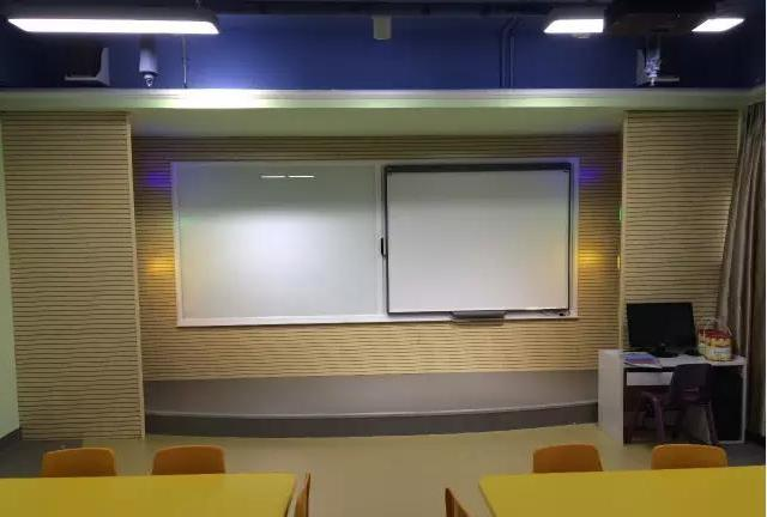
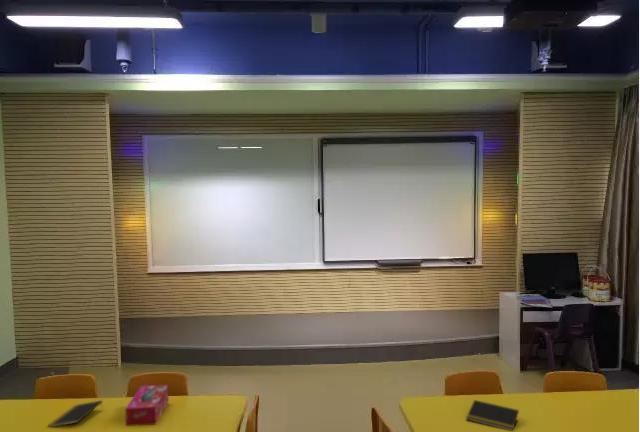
+ tissue box [124,383,170,427]
+ notepad [465,399,520,432]
+ notepad [48,399,104,428]
